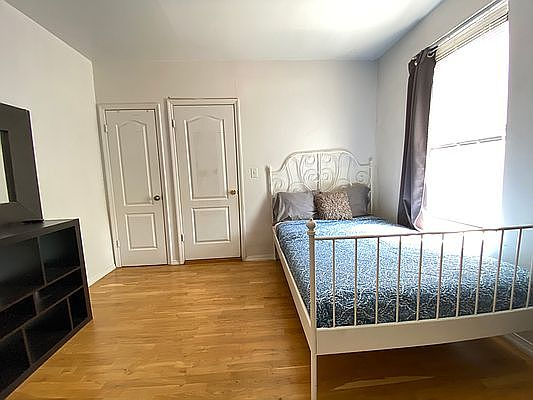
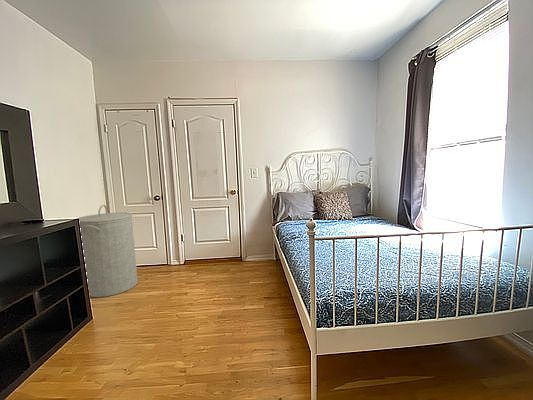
+ laundry hamper [78,204,138,298]
